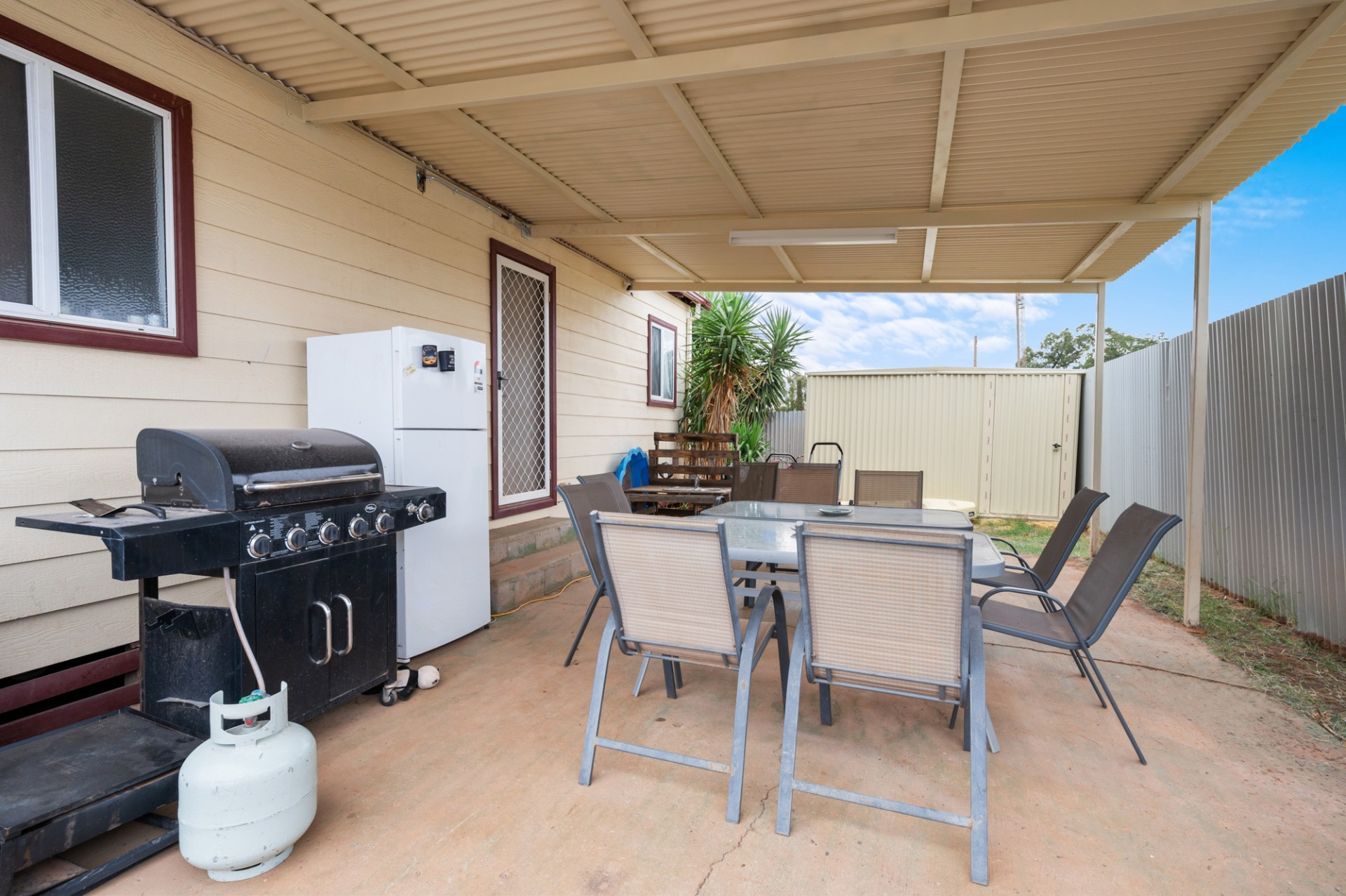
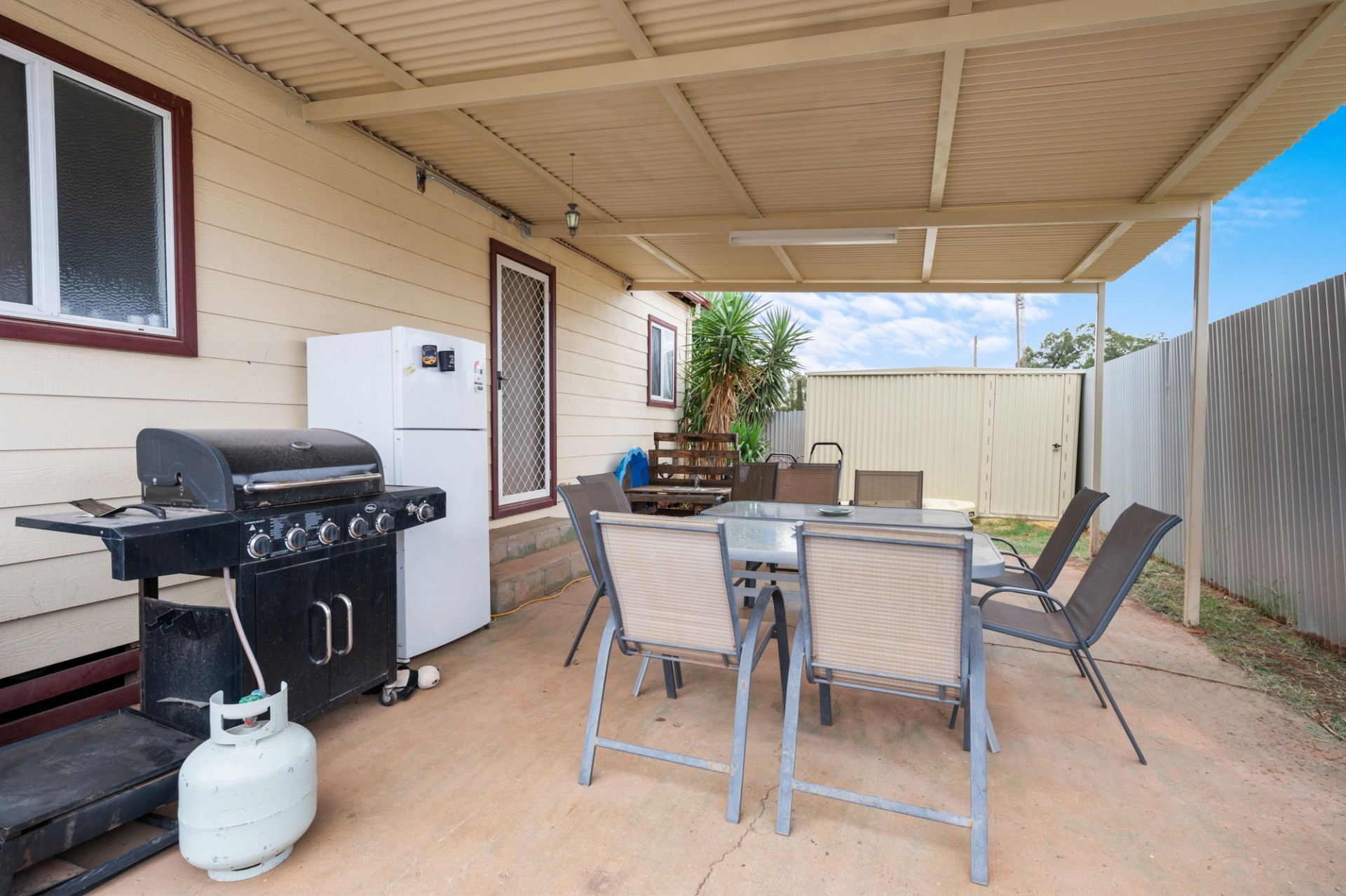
+ hanging lantern [564,152,582,239]
